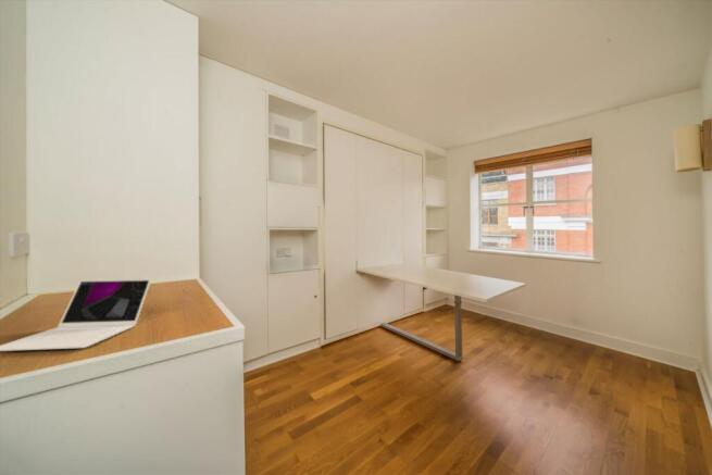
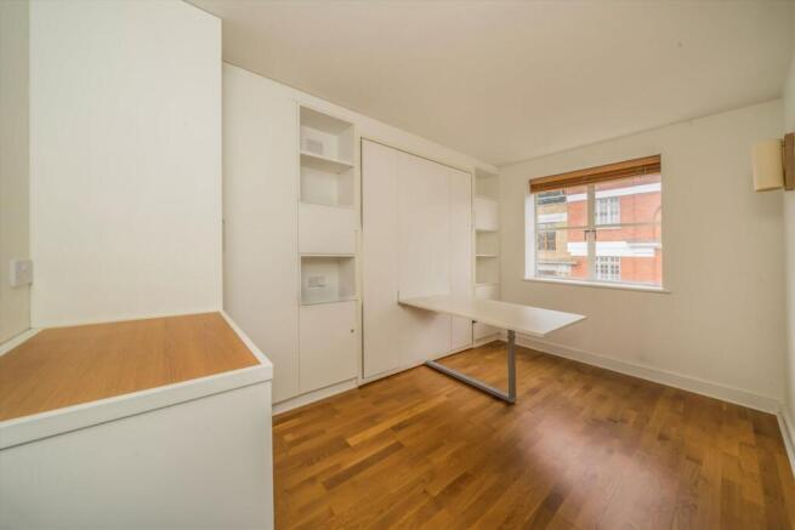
- laptop [0,277,152,352]
